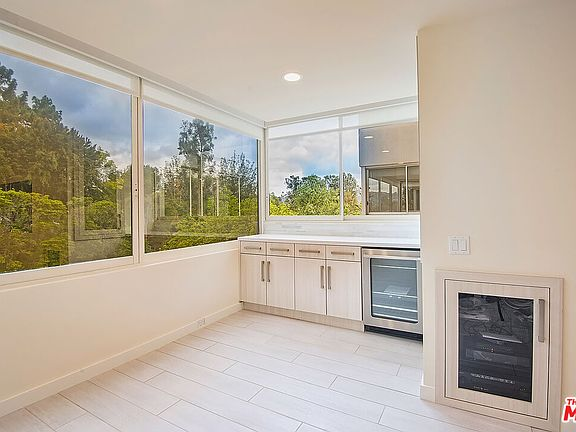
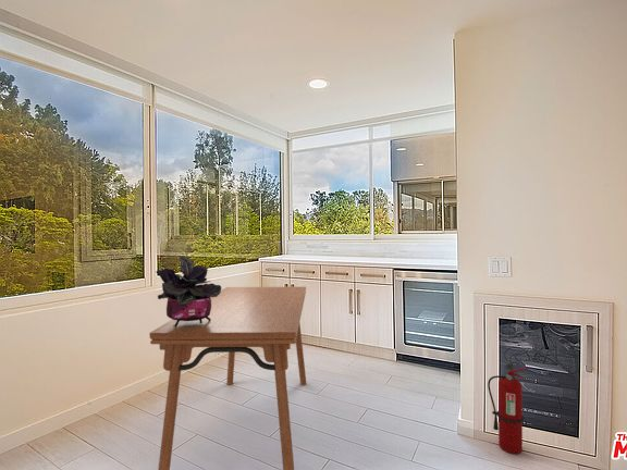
+ fire extinguisher [487,361,529,455]
+ potted plant [155,255,222,326]
+ dining table [148,286,307,470]
